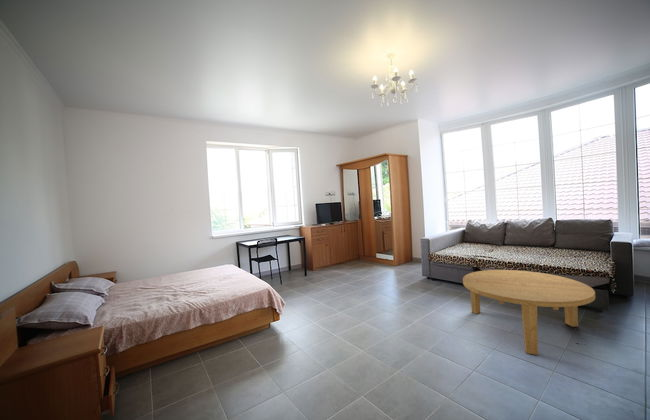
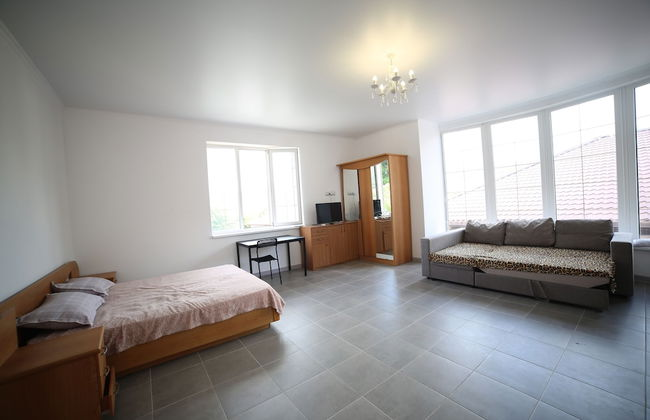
- coffee table [462,269,596,356]
